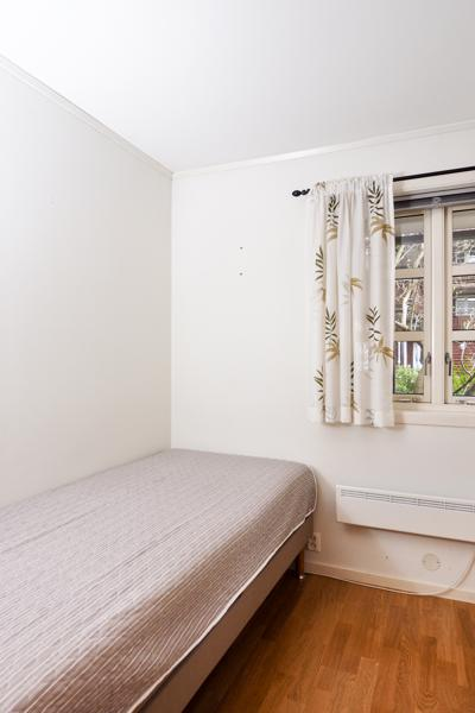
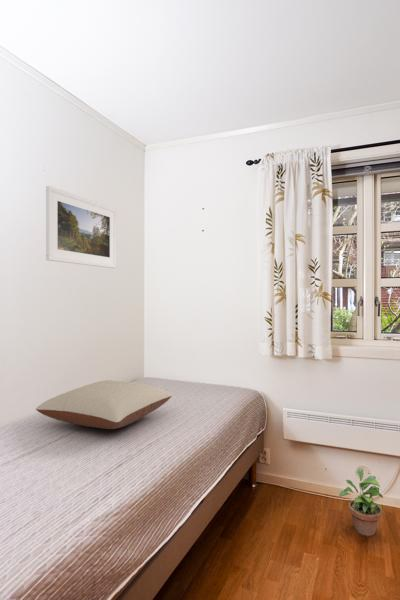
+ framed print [45,185,117,269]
+ pillow [35,379,173,430]
+ potted plant [338,467,384,537]
